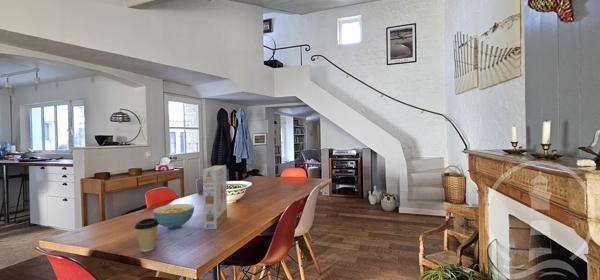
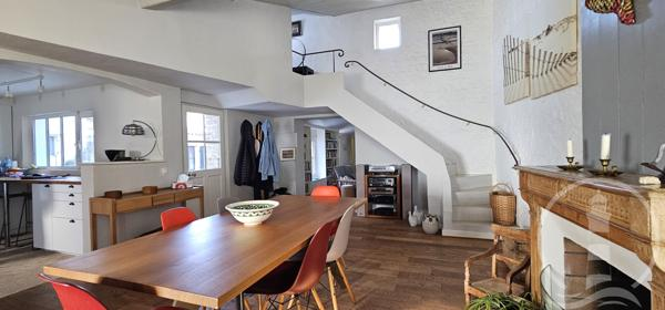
- cereal bowl [152,203,195,230]
- cereal box [202,164,228,230]
- coffee cup [133,217,160,253]
